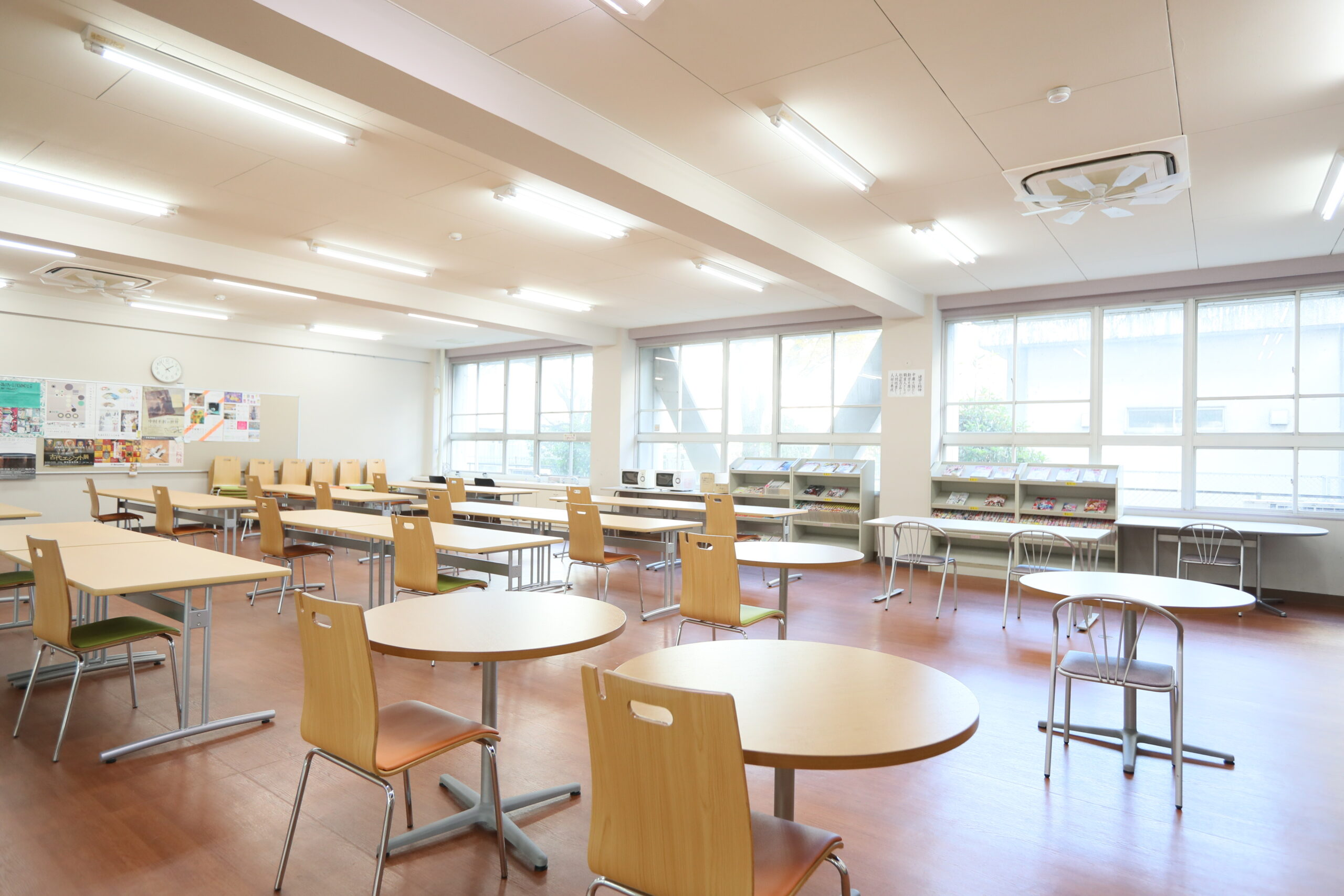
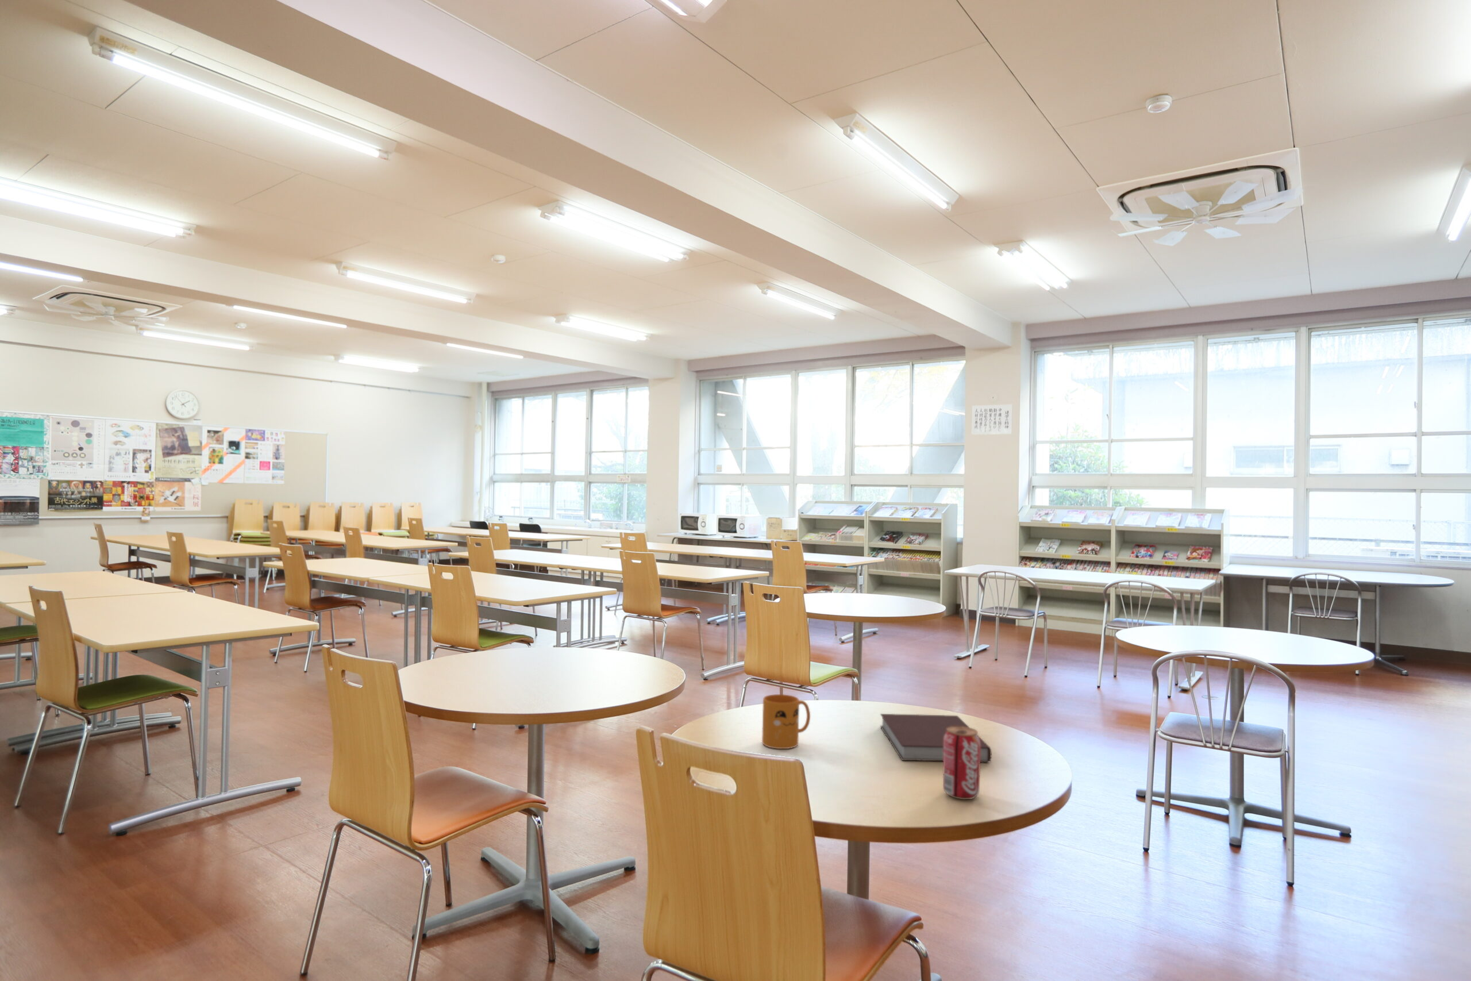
+ notebook [879,713,992,763]
+ mug [762,694,811,749]
+ beverage can [942,726,981,800]
